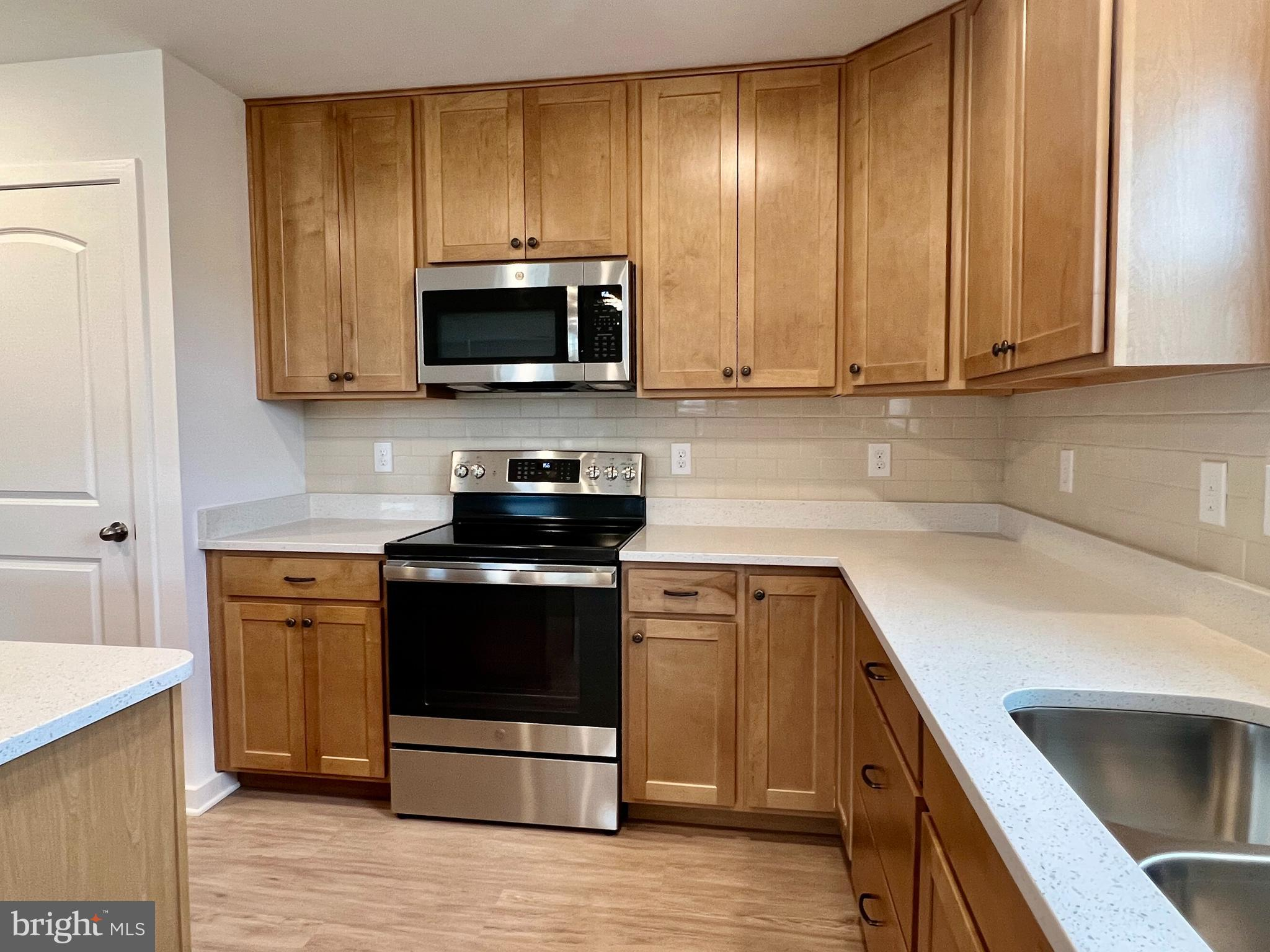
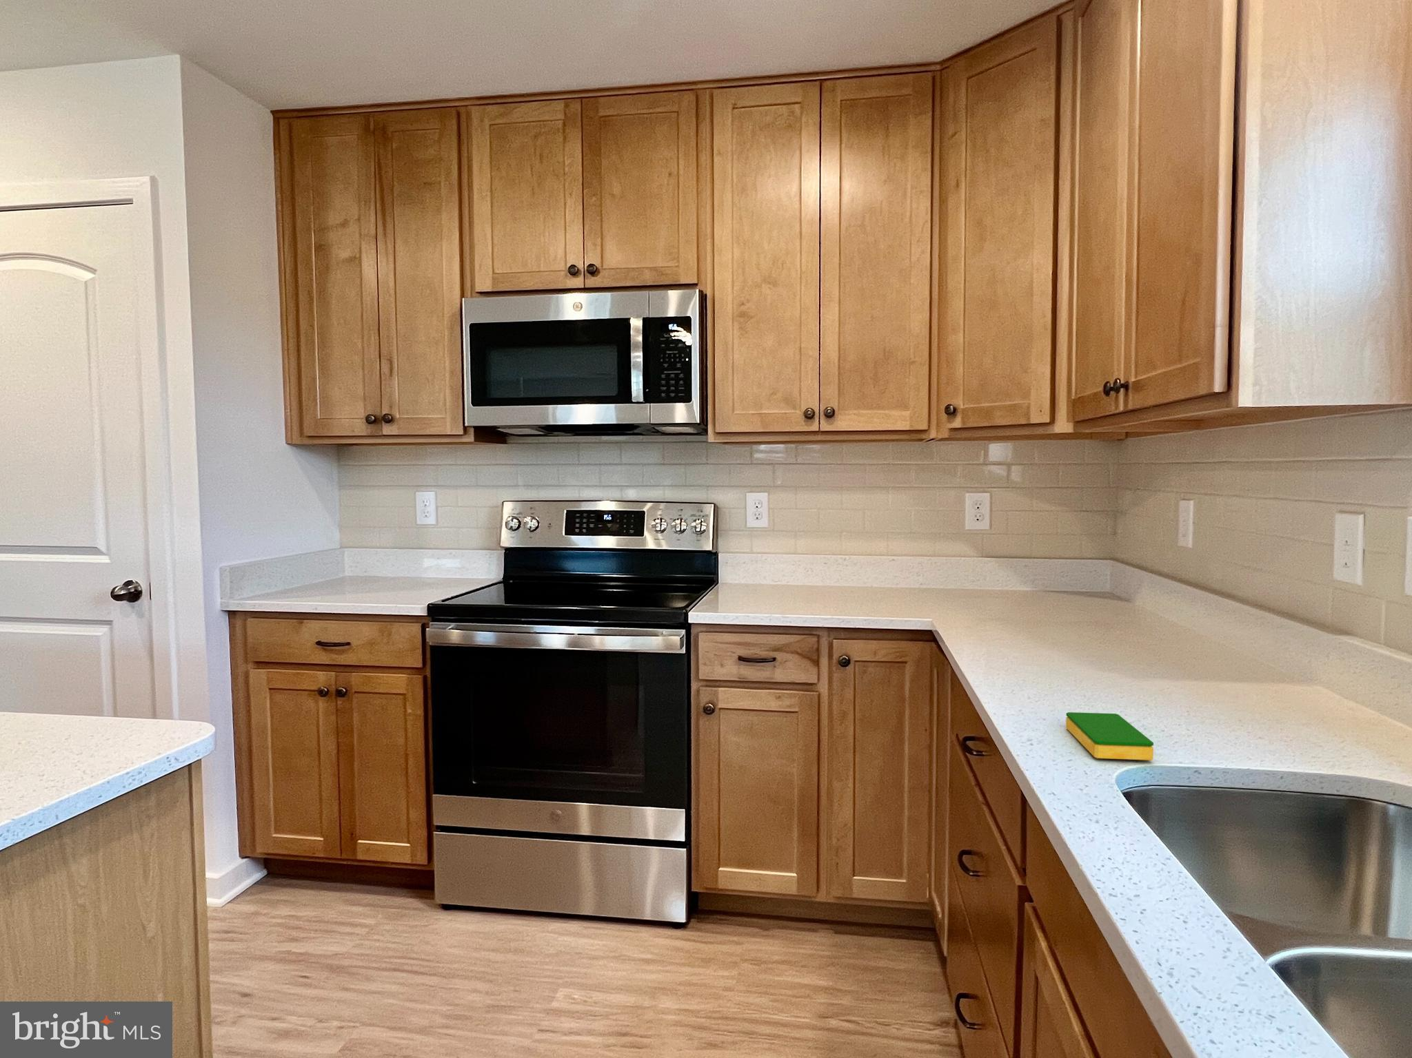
+ dish sponge [1065,711,1154,761]
